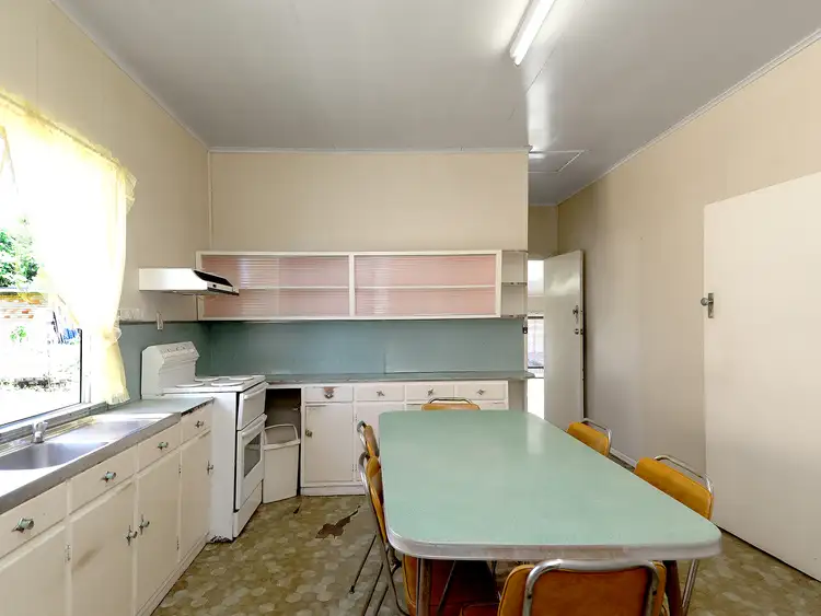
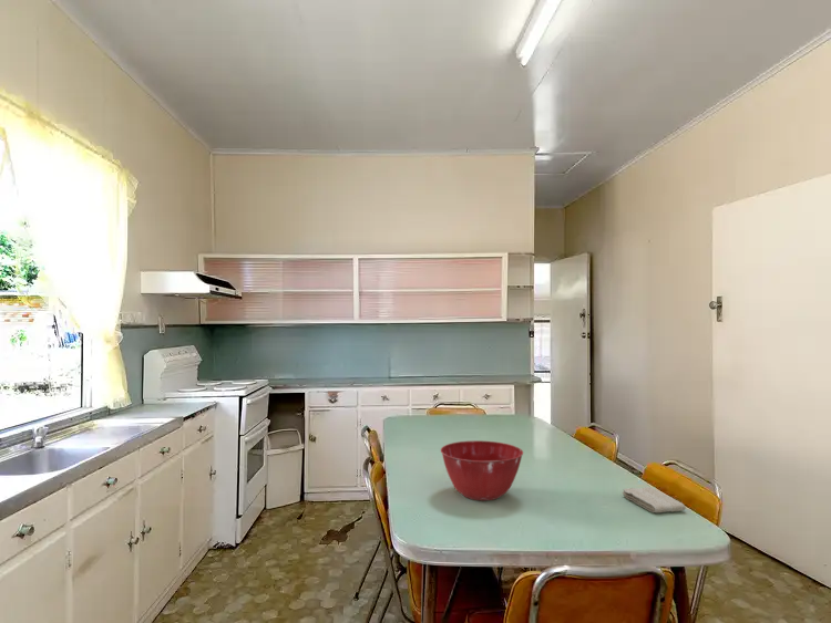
+ mixing bowl [440,439,524,501]
+ washcloth [622,486,687,513]
